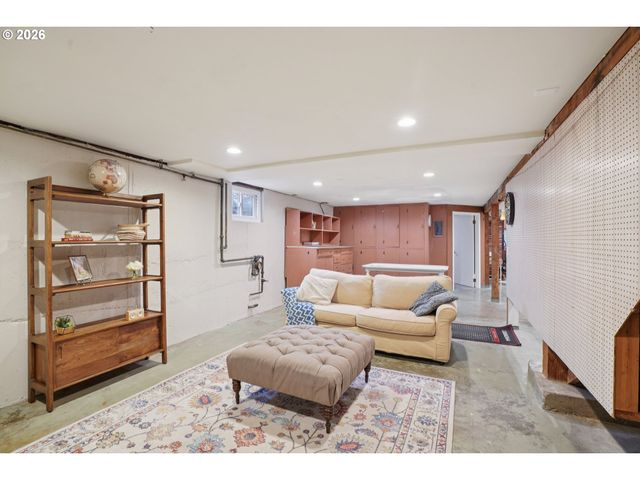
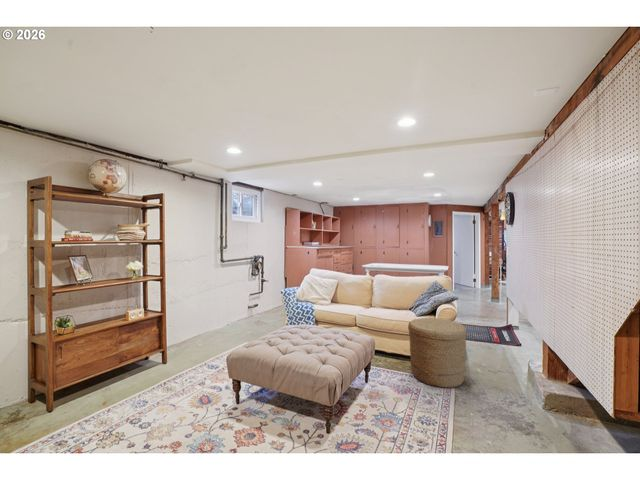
+ basket [407,317,468,389]
